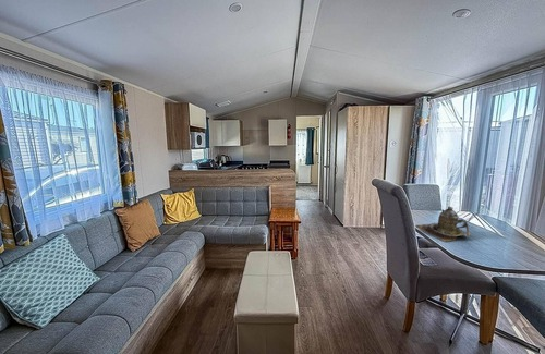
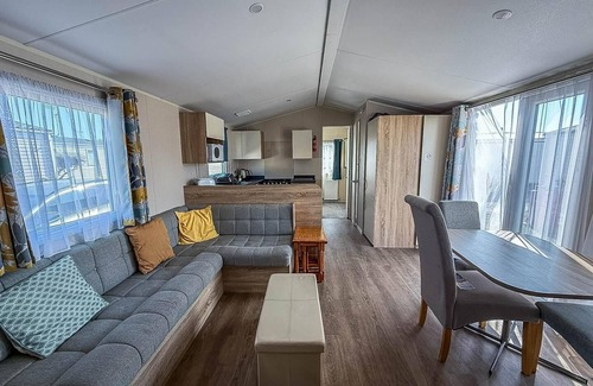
- teapot [414,205,471,243]
